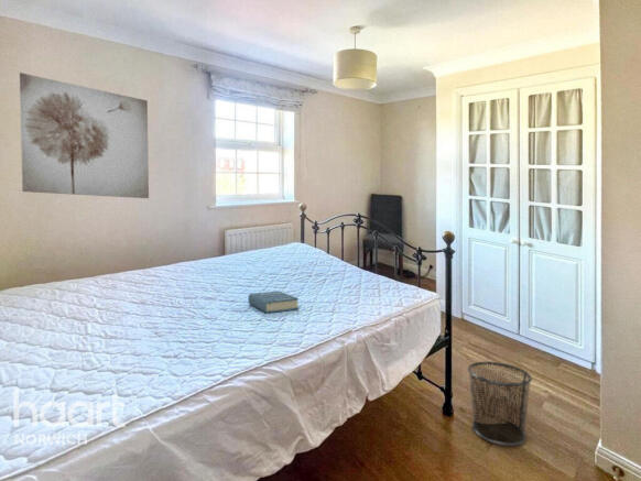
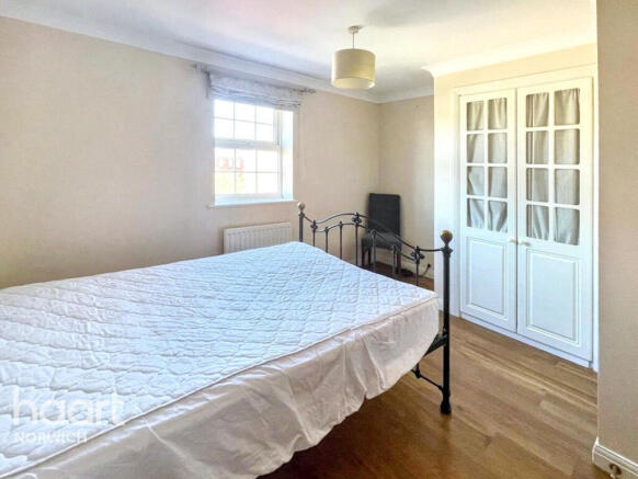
- waste bin [467,361,533,447]
- hardback book [248,291,300,314]
- wall art [19,72,150,199]
